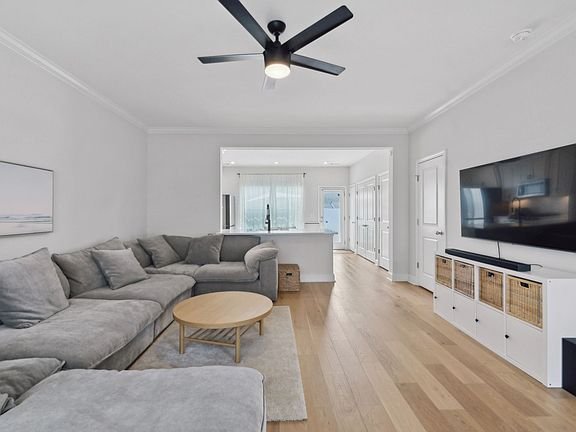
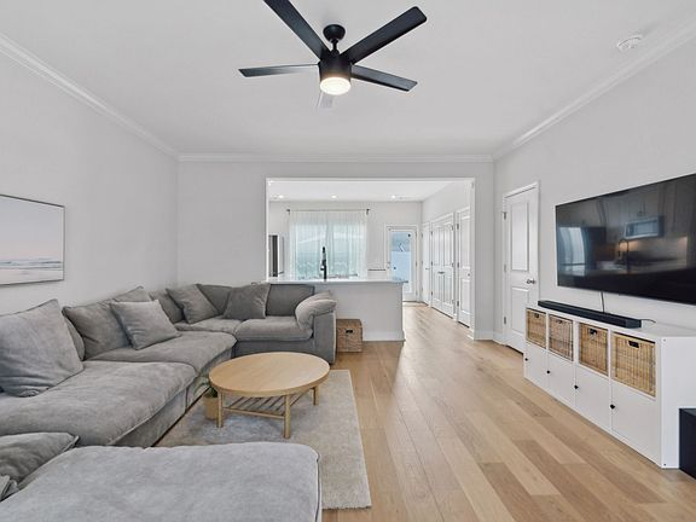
+ potted plant [192,372,227,420]
